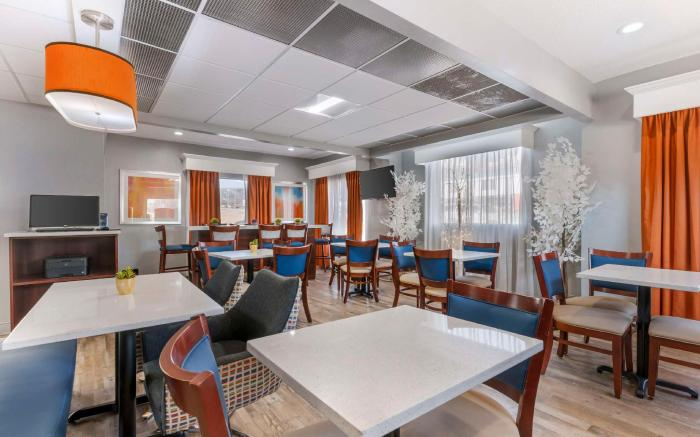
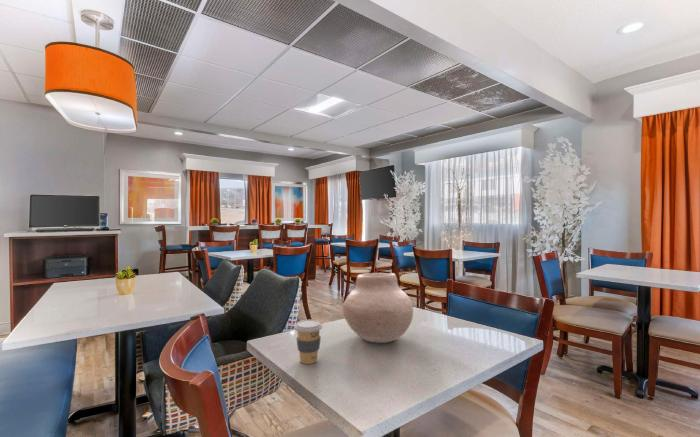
+ coffee cup [293,319,323,365]
+ vase [342,272,414,344]
